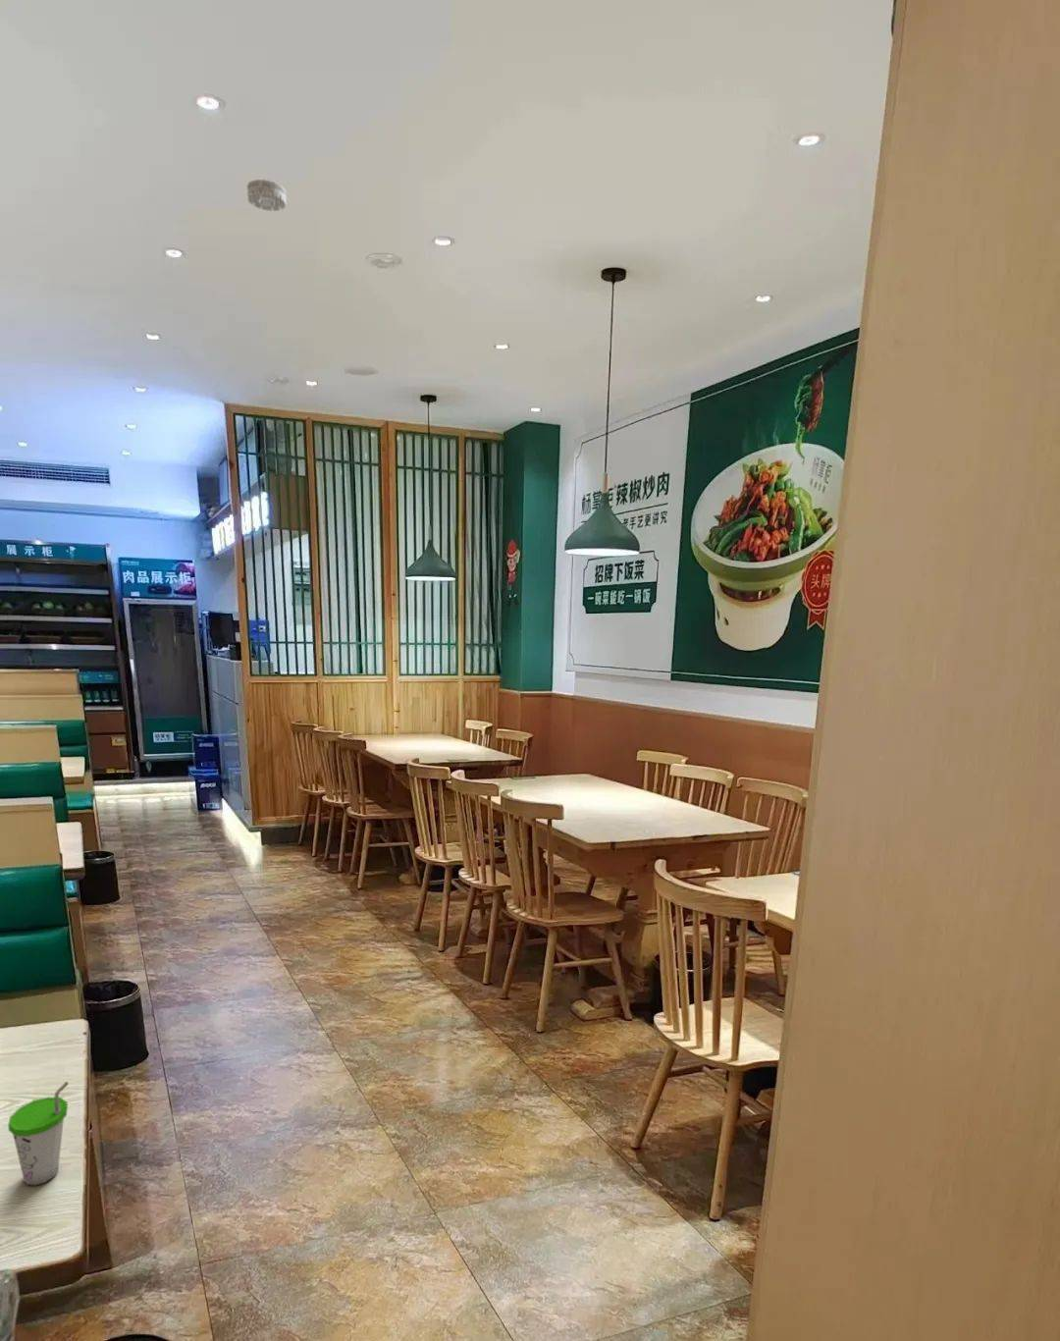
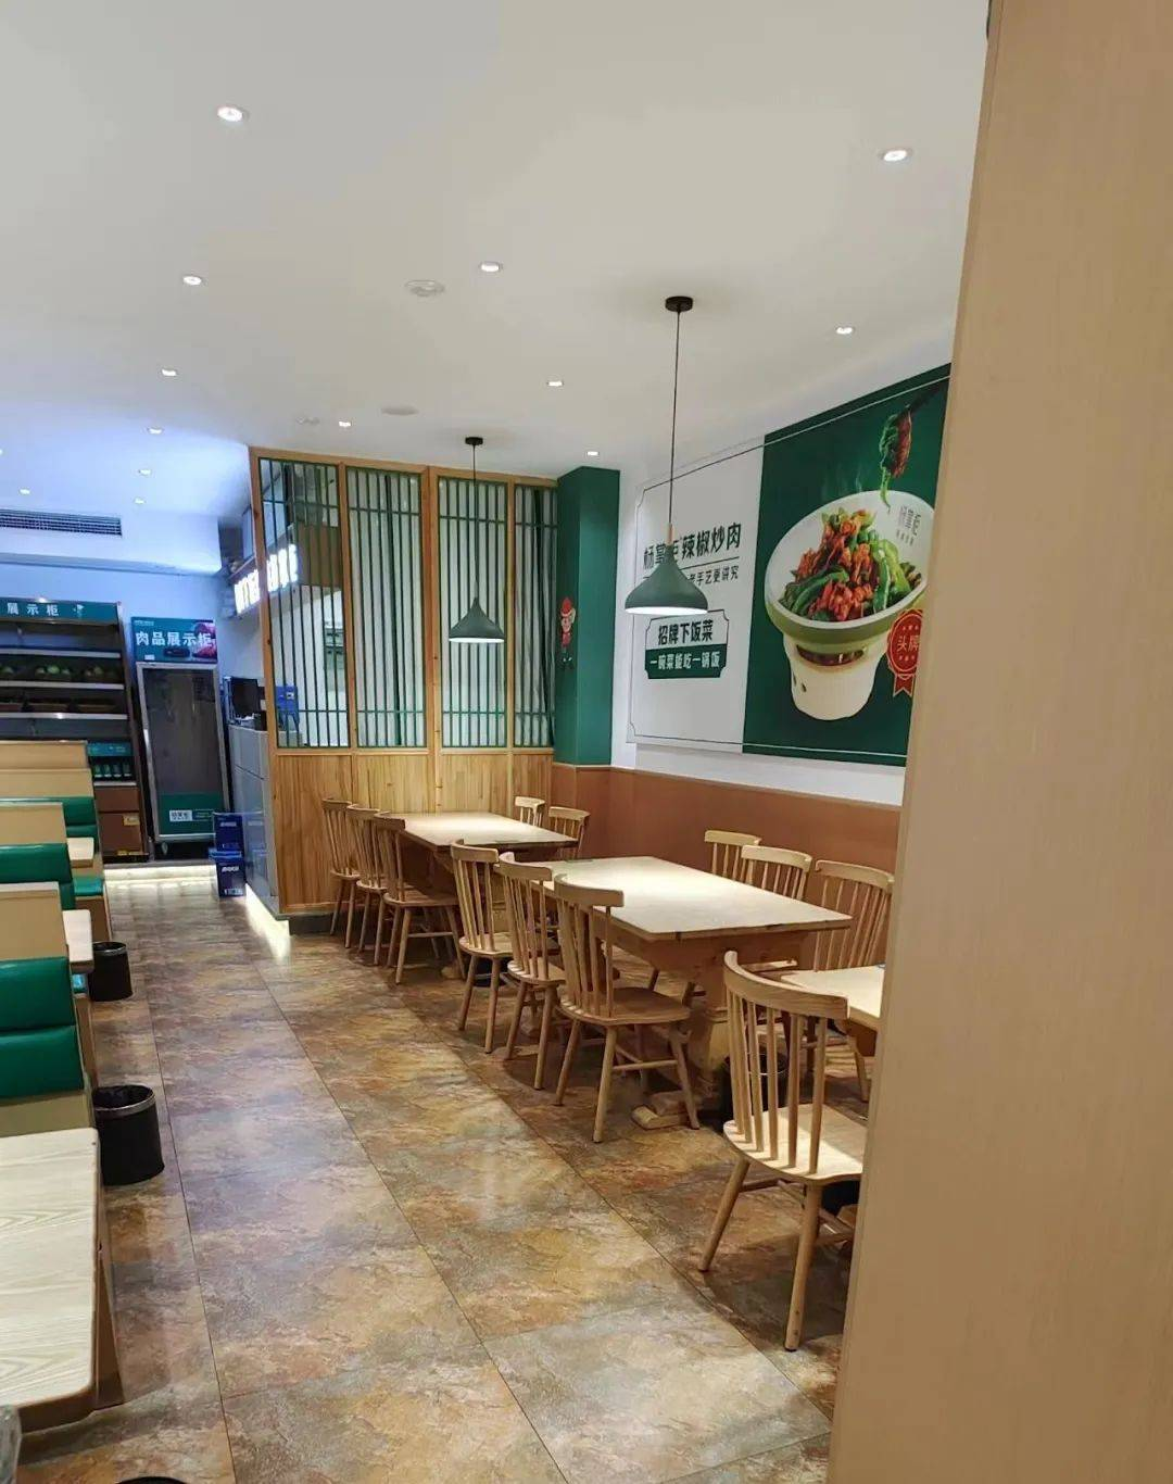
- cup [7,1081,69,1186]
- smoke detector [246,177,286,212]
